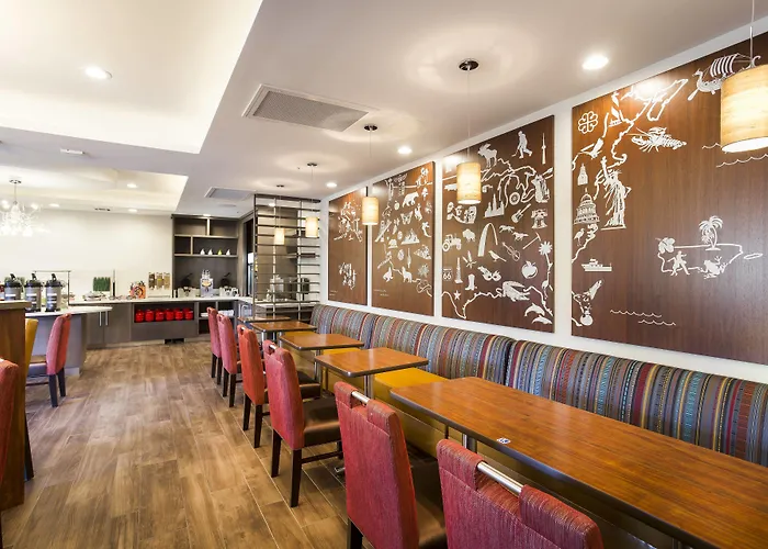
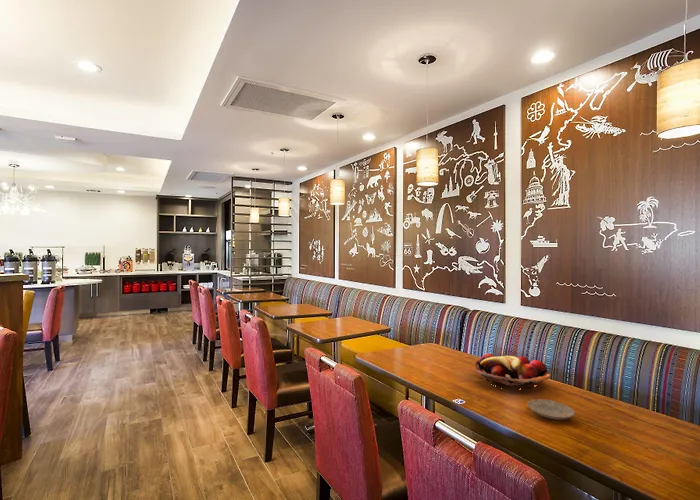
+ plate [527,398,576,421]
+ fruit basket [474,352,552,390]
